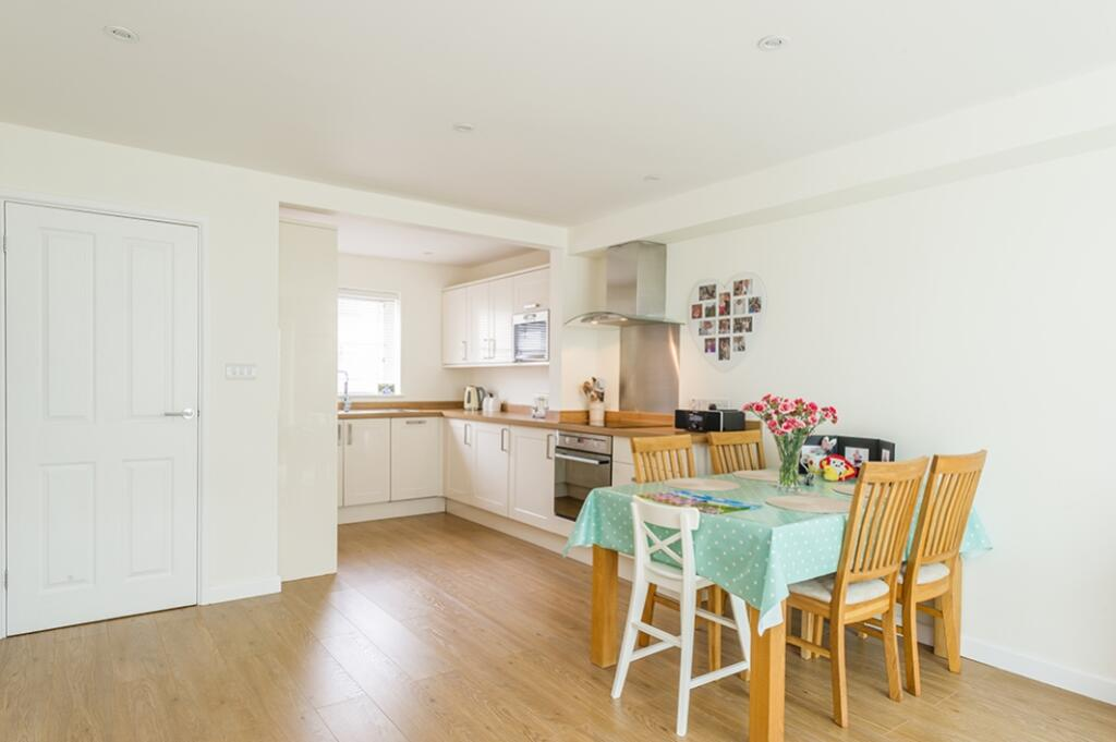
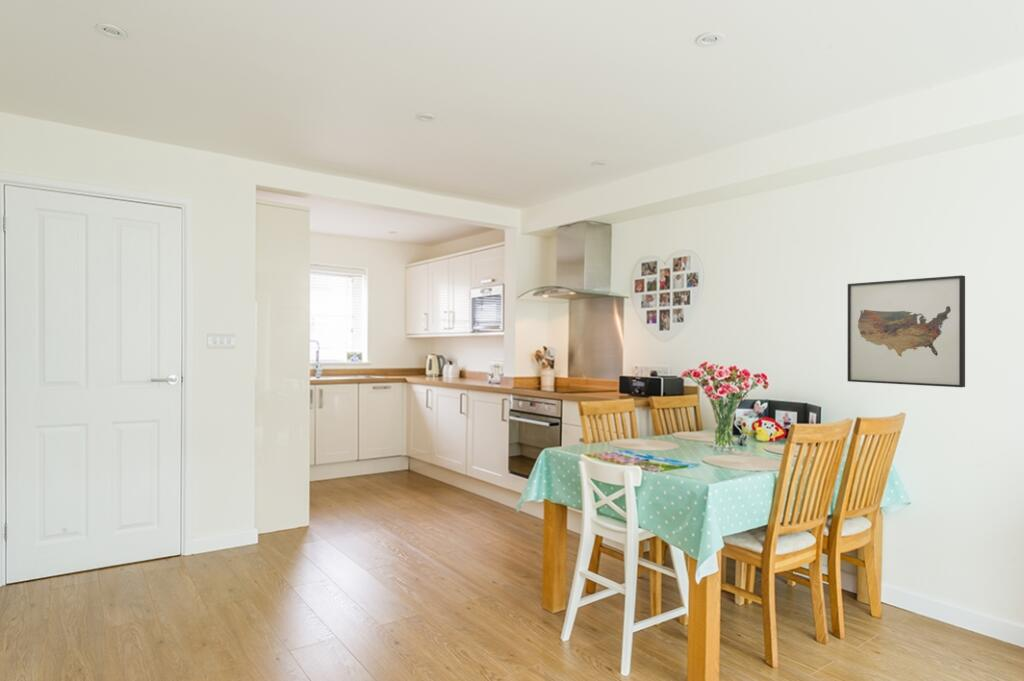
+ wall art [847,274,966,388]
